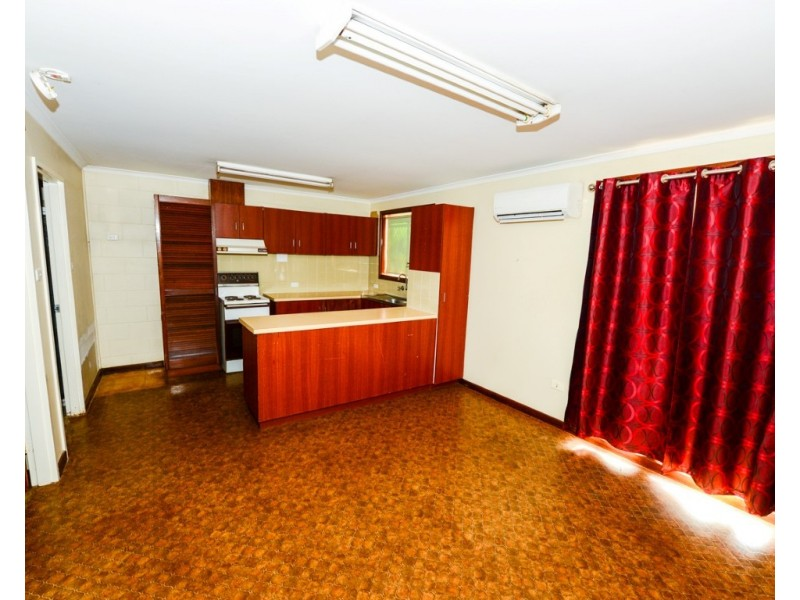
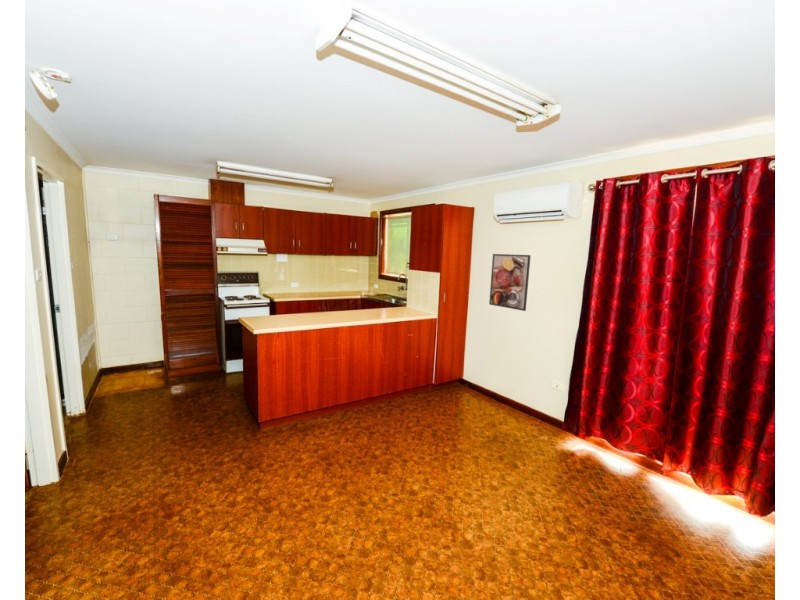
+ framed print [488,253,532,312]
